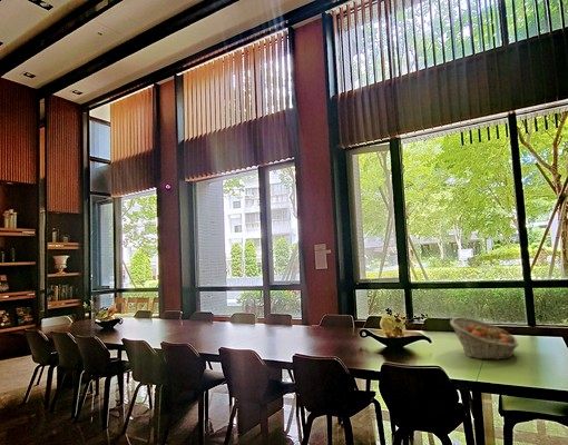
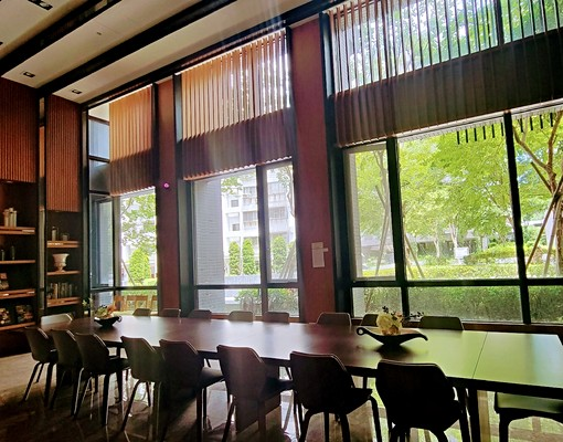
- fruit basket [449,316,520,360]
